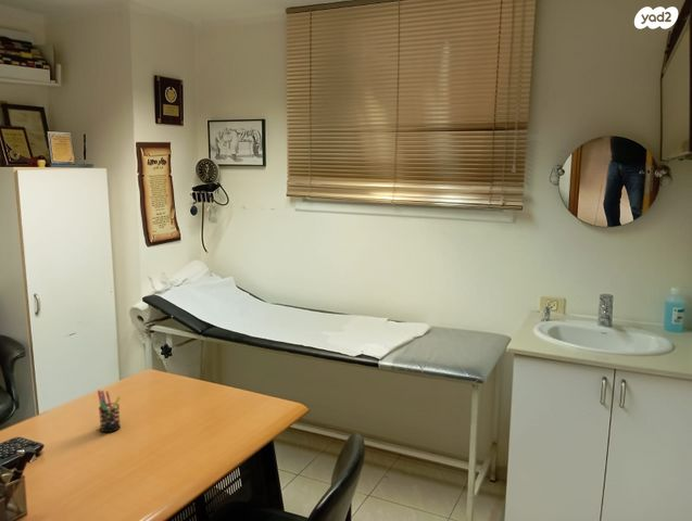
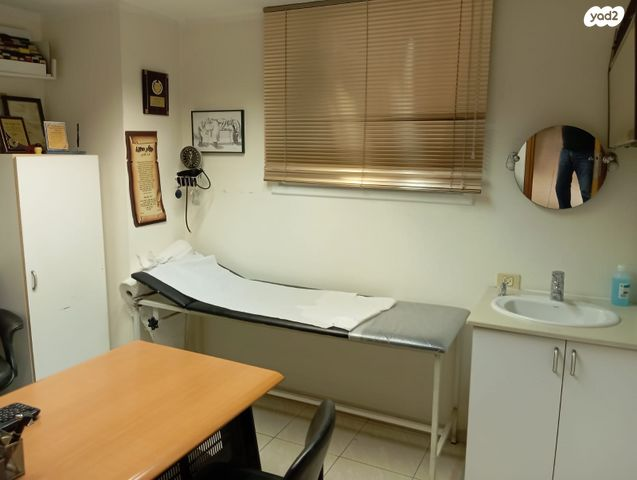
- pen holder [97,389,122,433]
